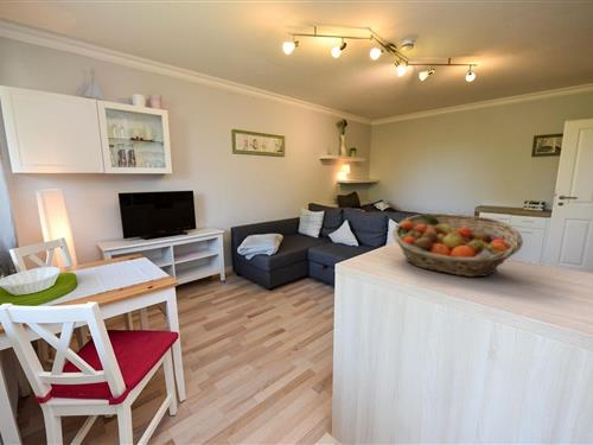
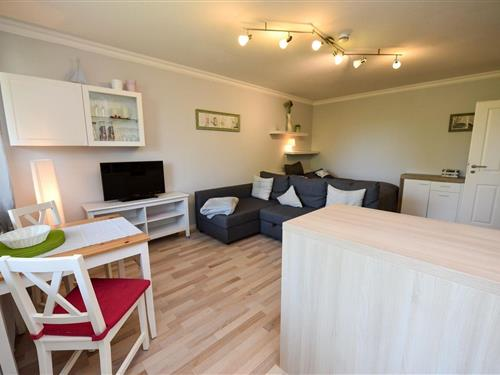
- fruit basket [391,212,524,278]
